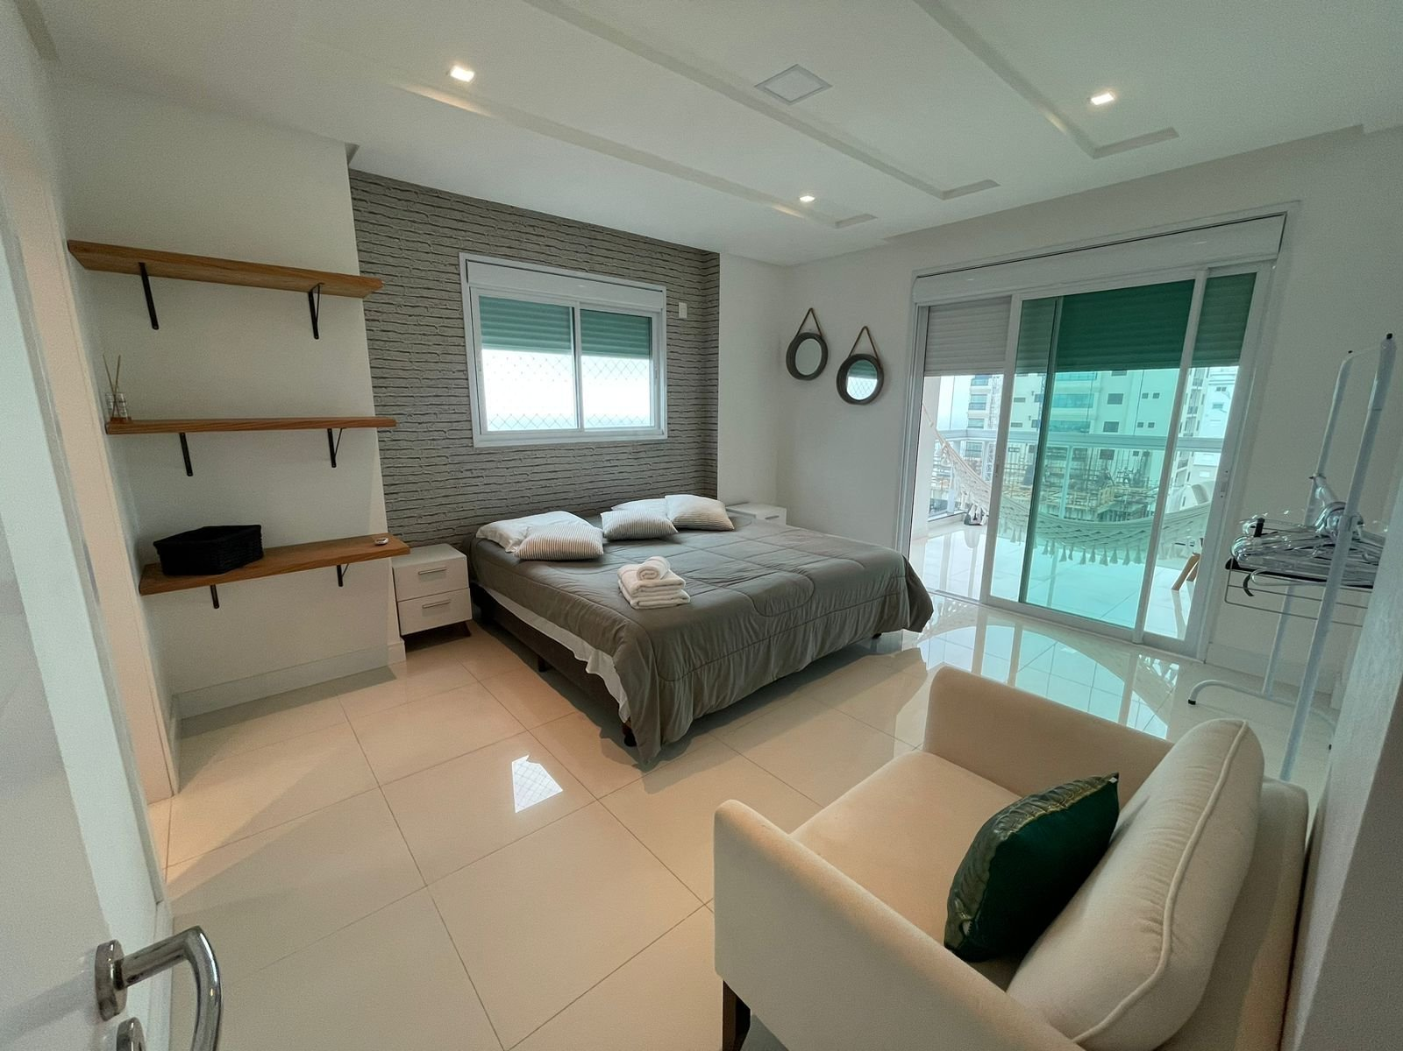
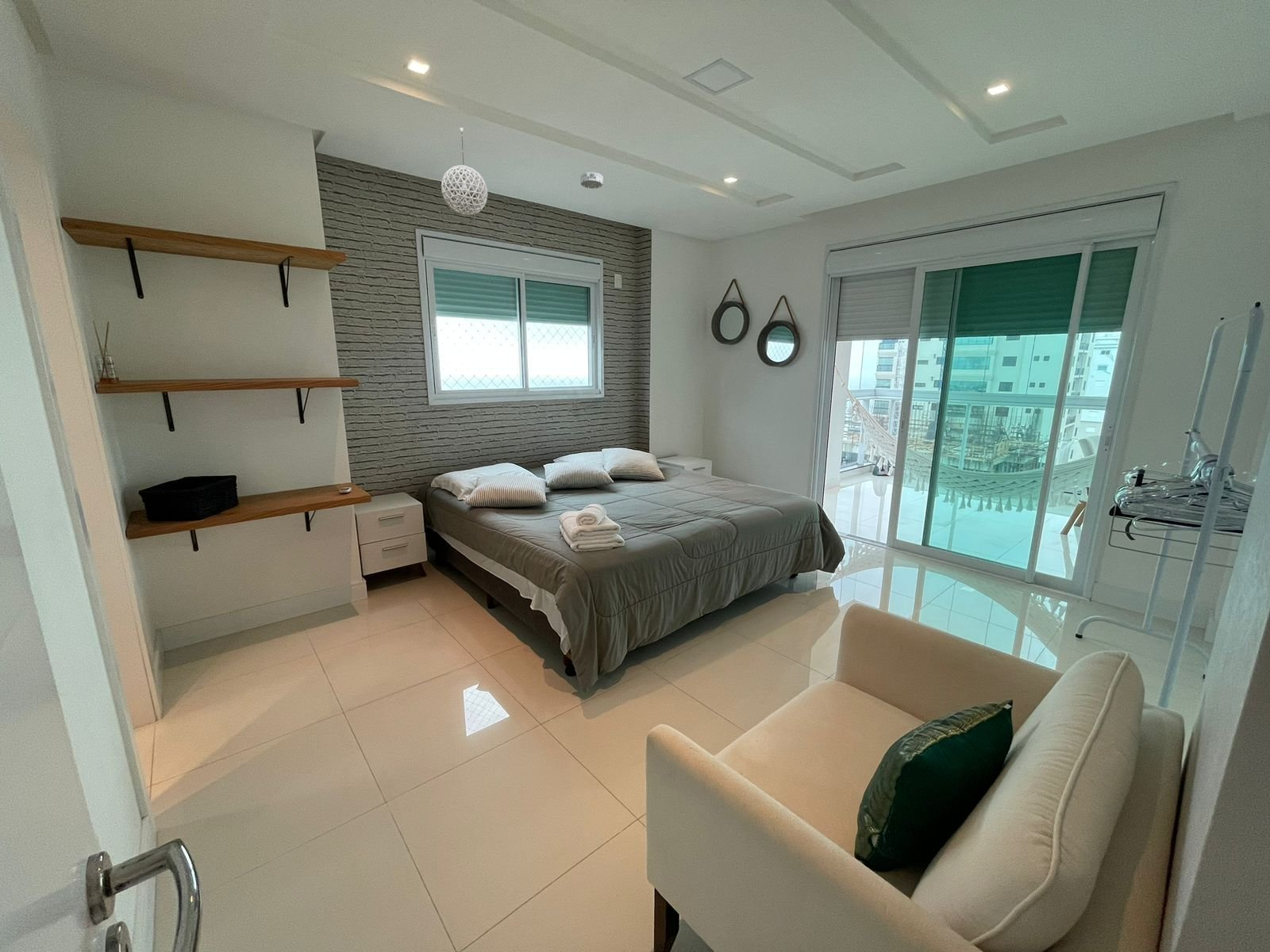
+ smoke detector [580,171,604,190]
+ pendant light [441,127,488,216]
